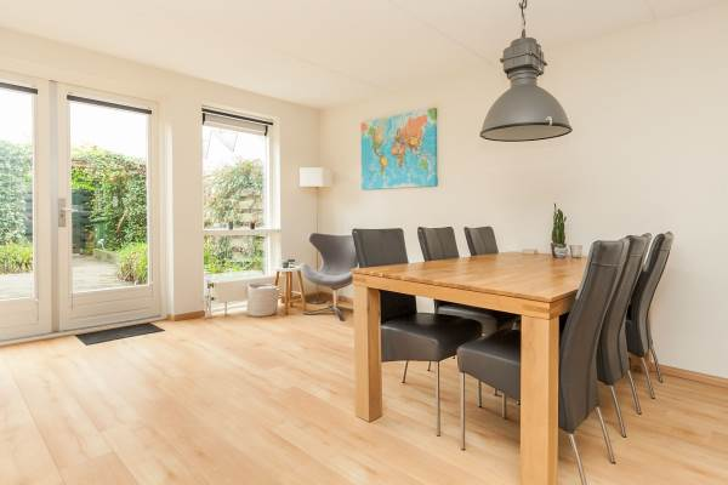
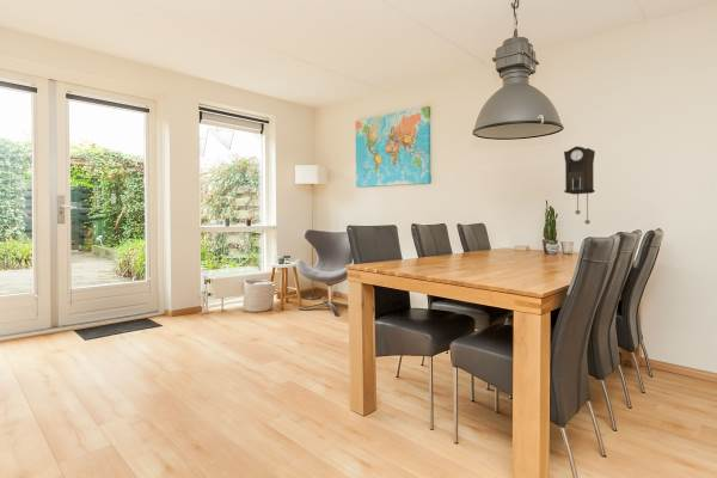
+ pendulum clock [563,146,596,225]
